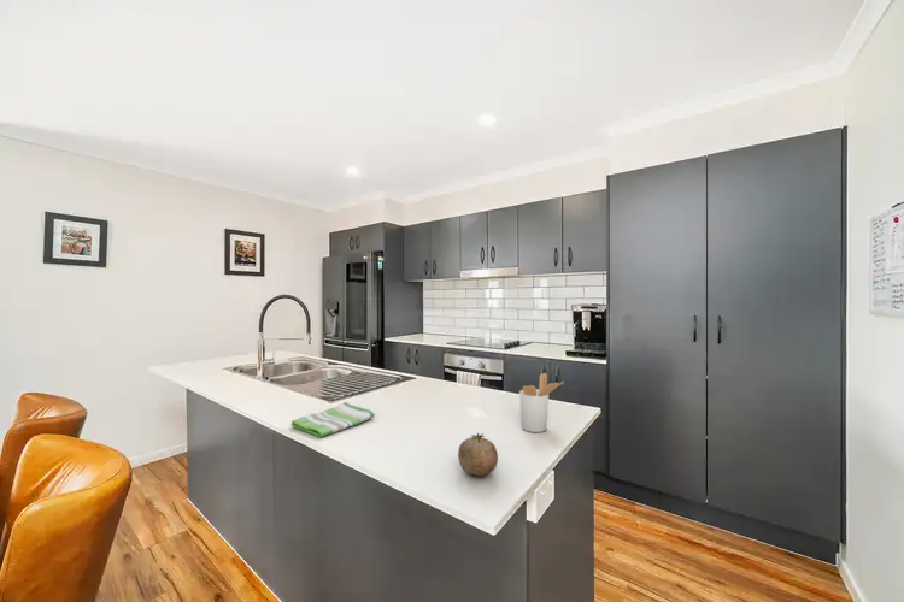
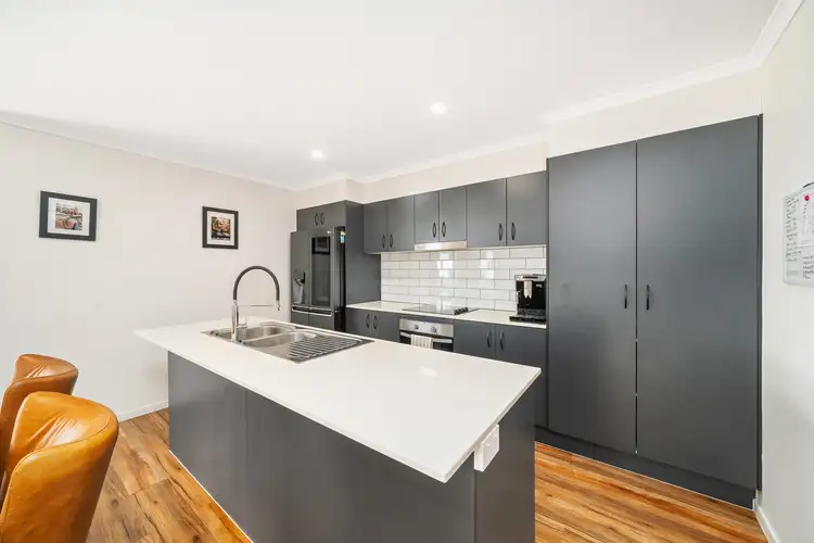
- dish towel [290,401,376,438]
- utensil holder [518,372,565,433]
- fruit [457,432,499,477]
